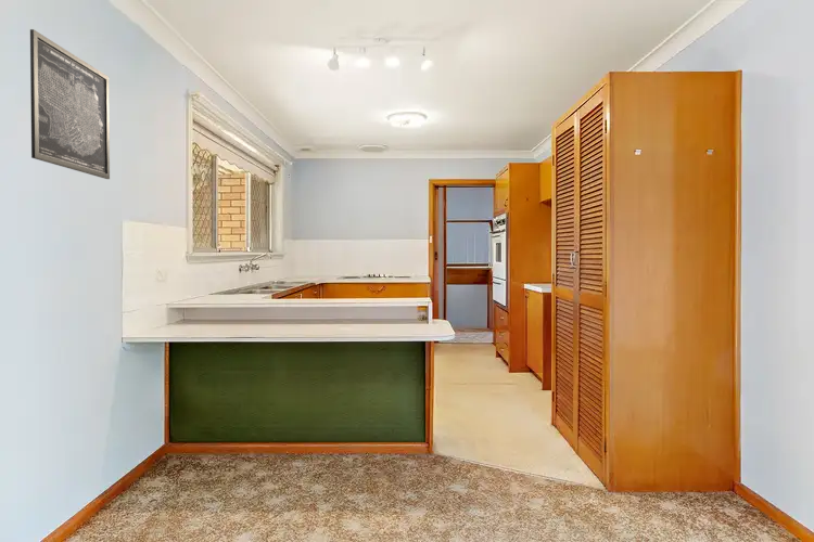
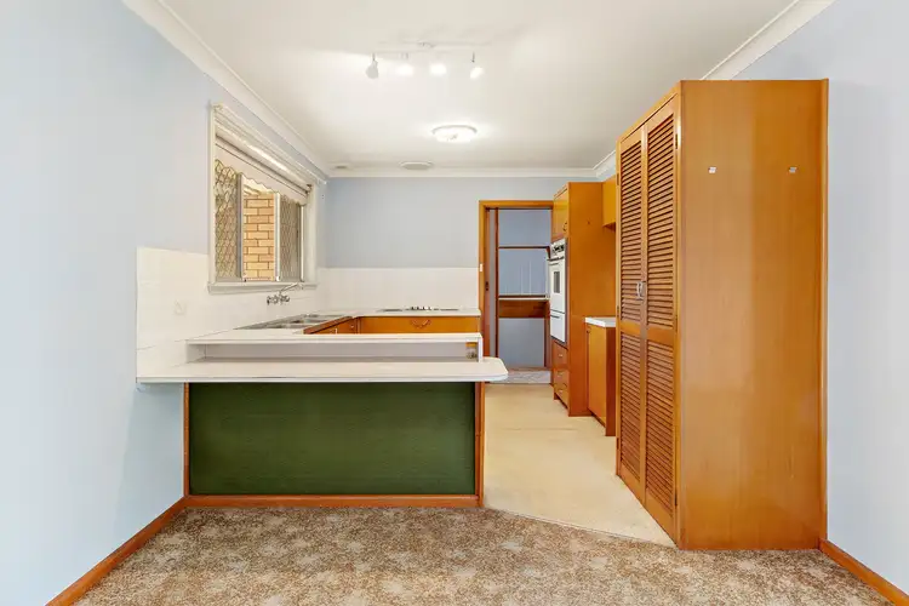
- wall art [29,28,111,180]
